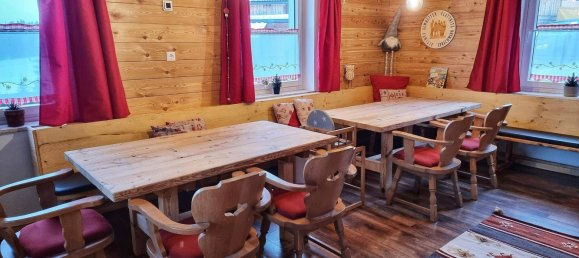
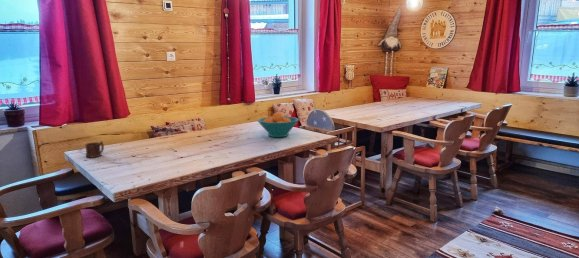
+ mug [84,140,105,159]
+ fruit bowl [256,111,300,138]
